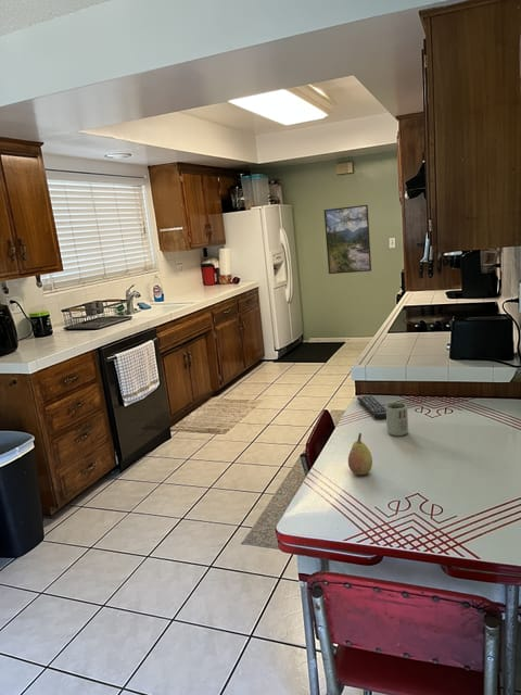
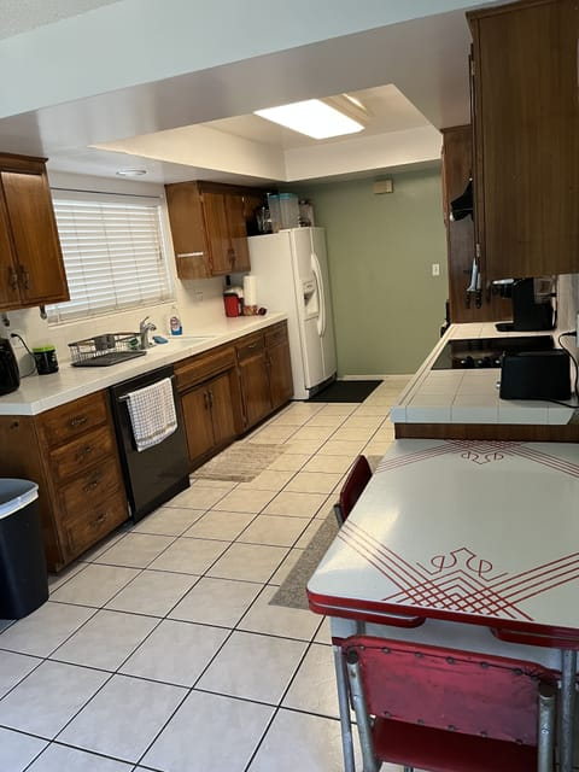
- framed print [323,204,372,275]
- remote control [356,394,386,420]
- fruit [347,432,373,476]
- cup [384,401,409,438]
